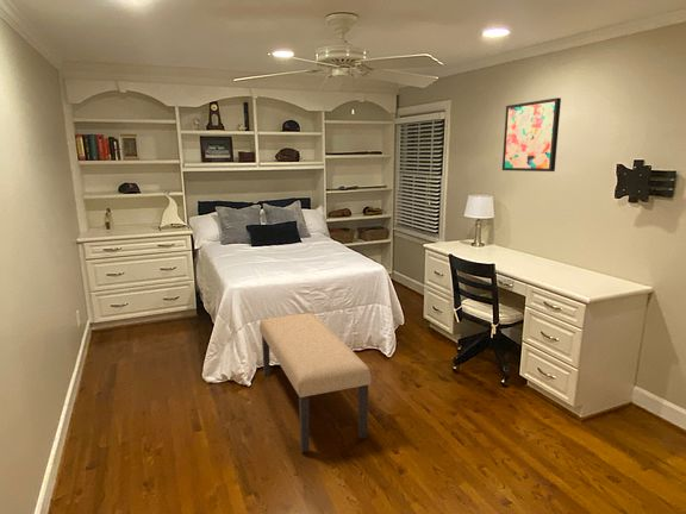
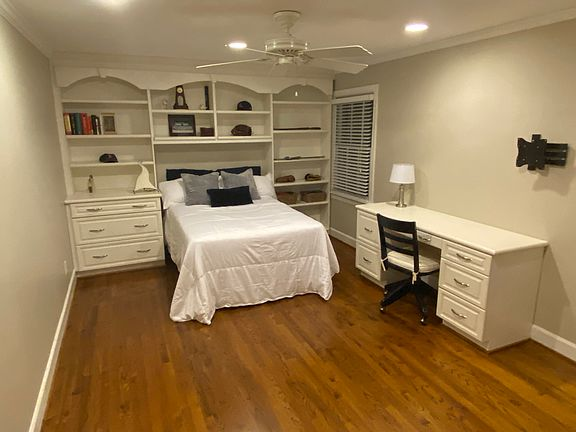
- wall art [501,96,562,173]
- bench [258,312,373,453]
